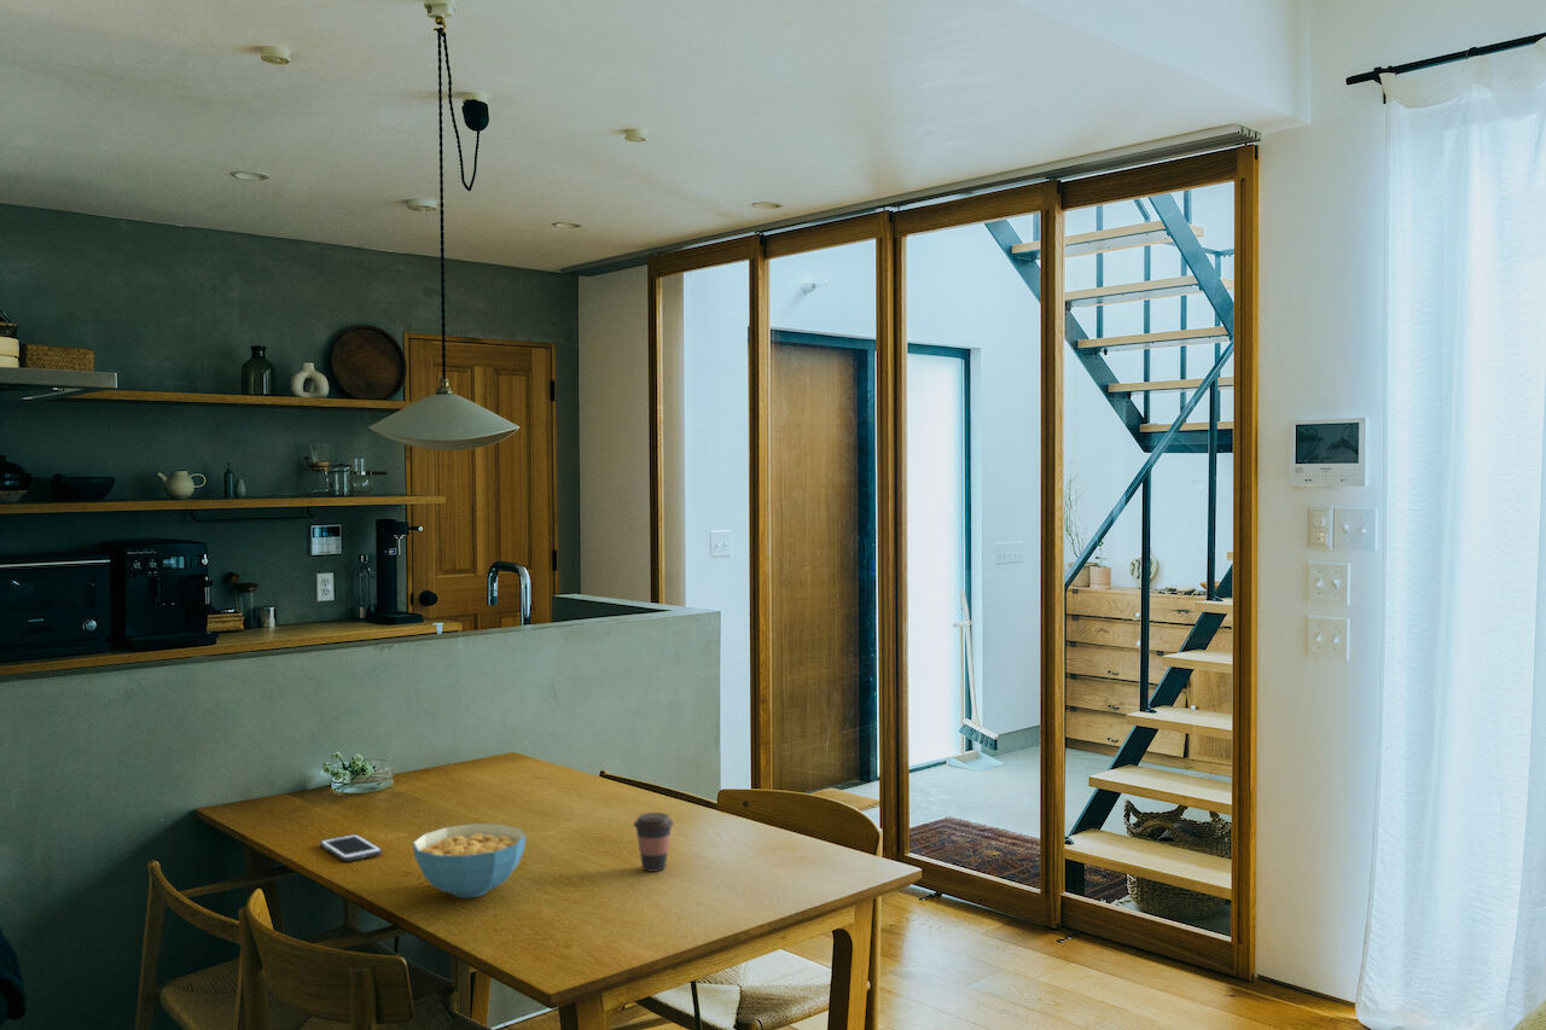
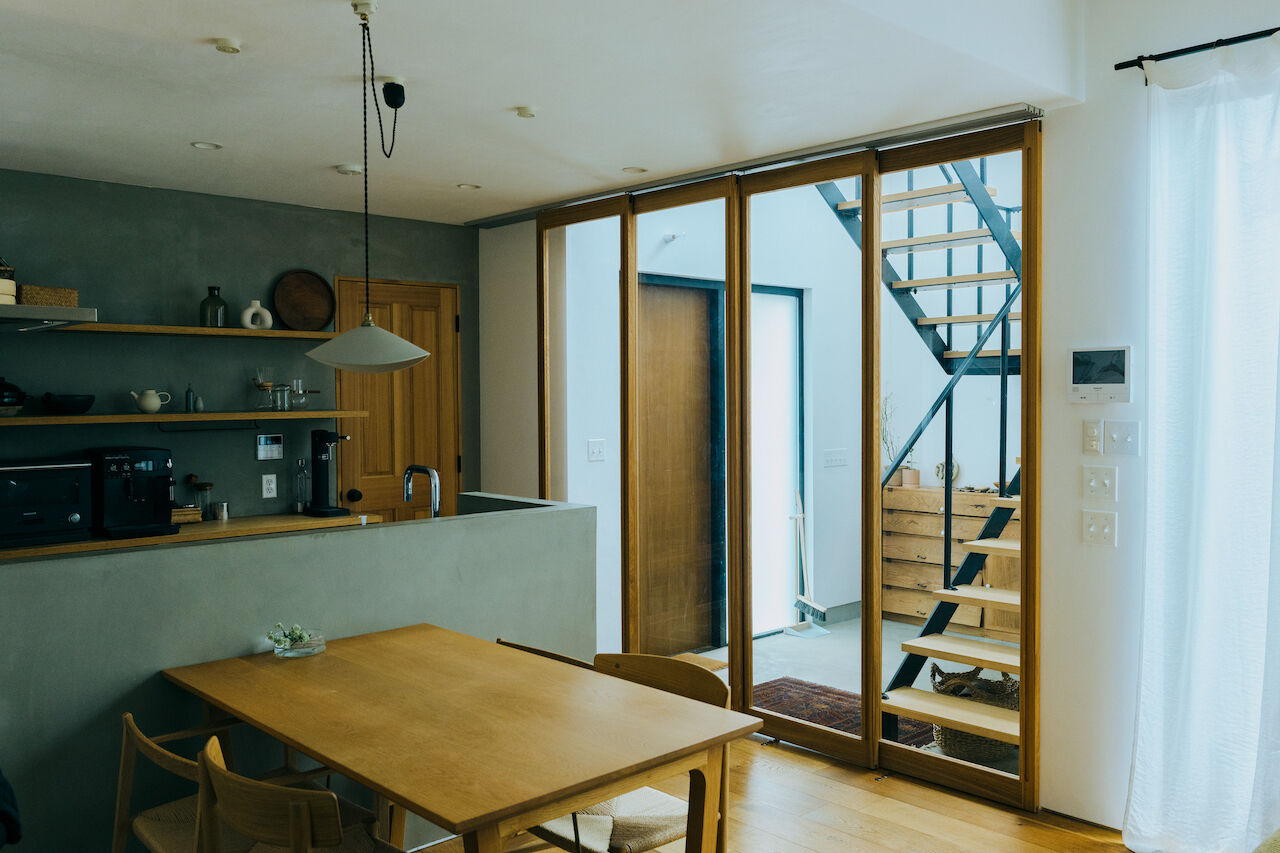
- coffee cup [632,811,675,873]
- cell phone [319,833,383,862]
- cereal bowl [412,822,527,898]
